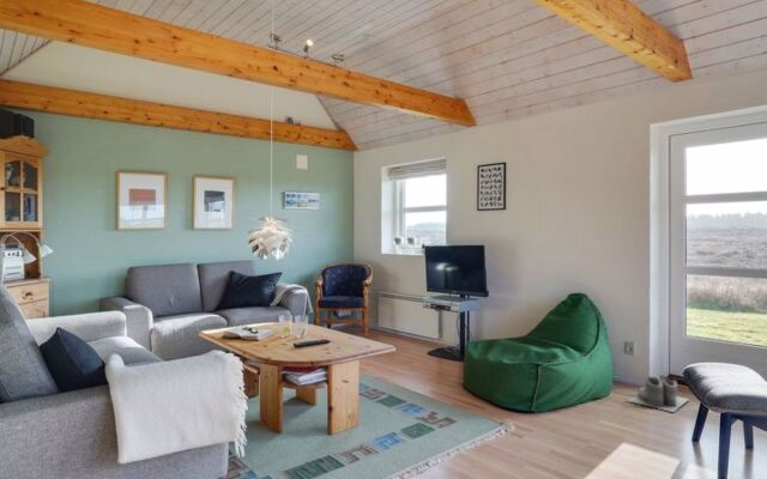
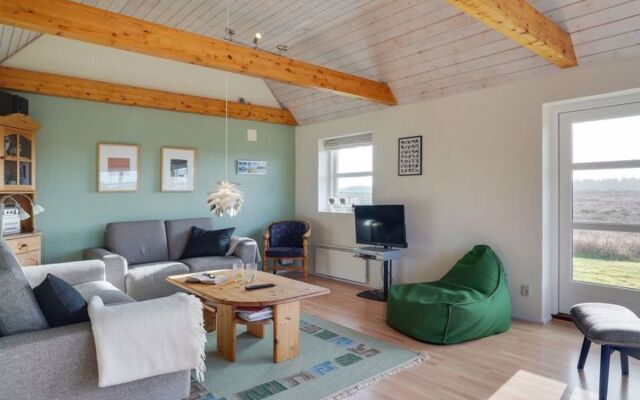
- boots [626,374,691,414]
